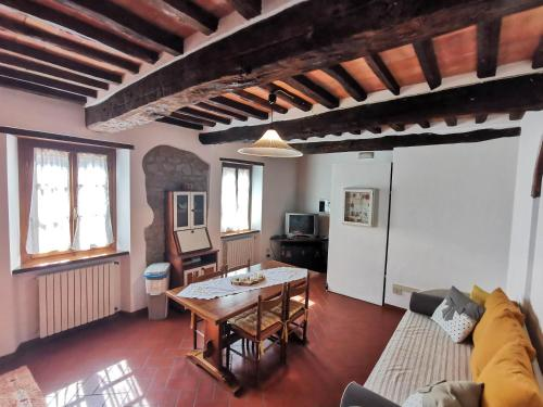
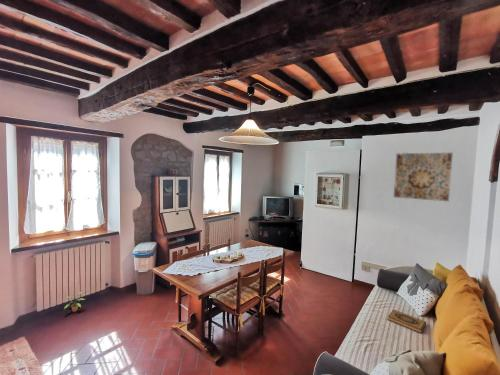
+ hardback book [386,309,427,334]
+ wall art [393,152,454,202]
+ potted plant [63,291,86,313]
